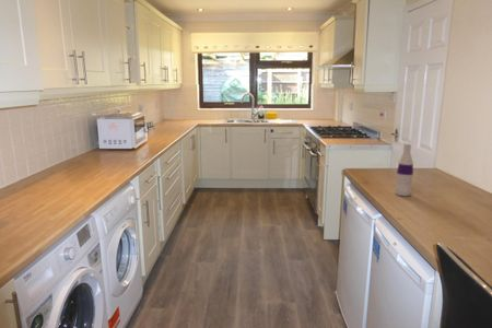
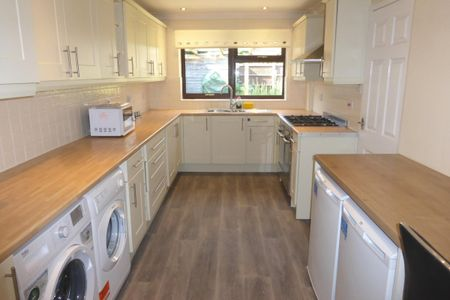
- bottle [395,143,414,197]
